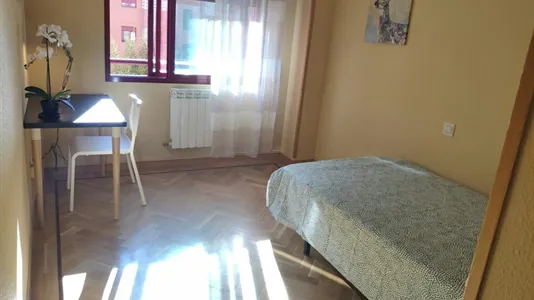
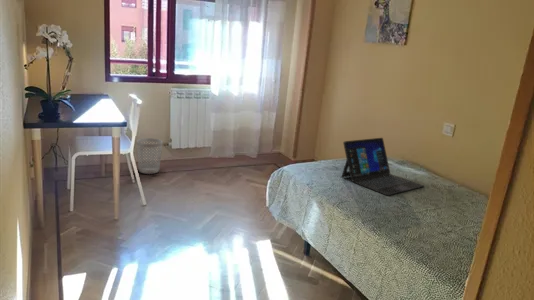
+ wastebasket [136,137,164,175]
+ laptop [341,137,425,196]
